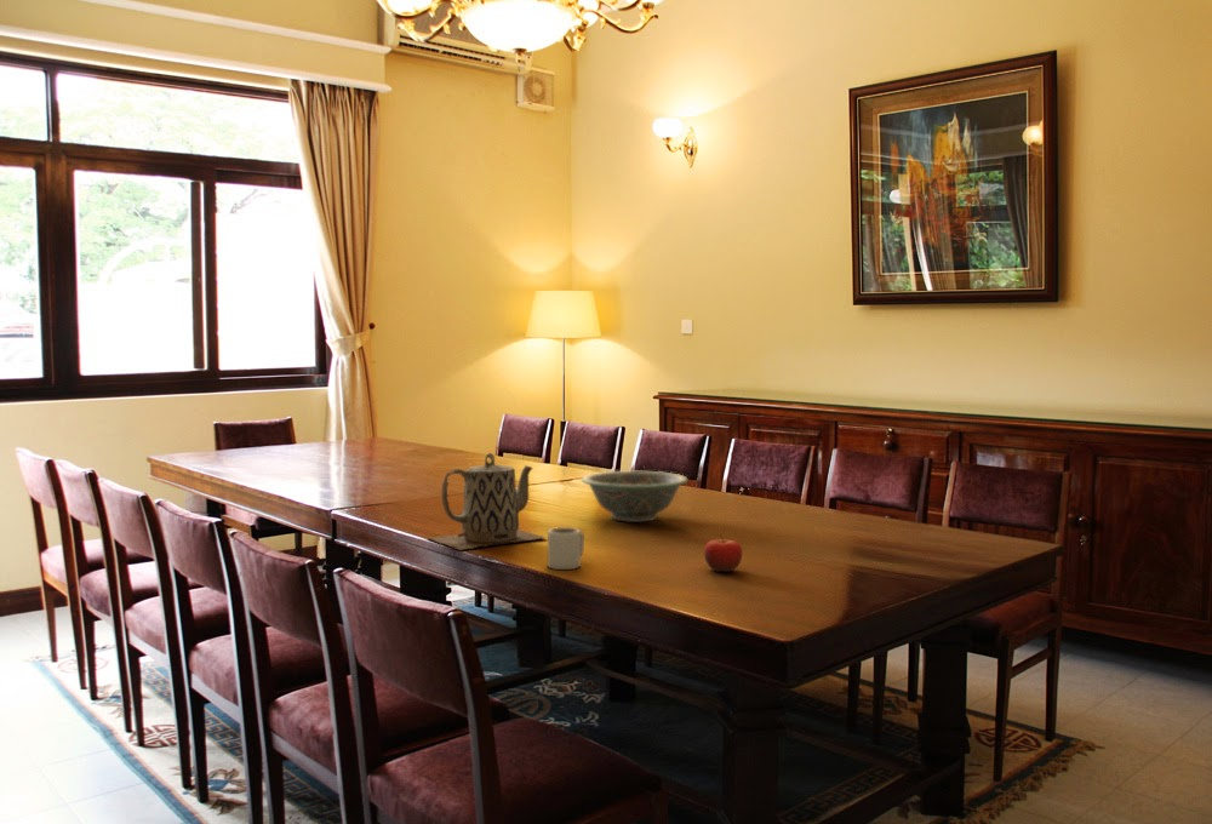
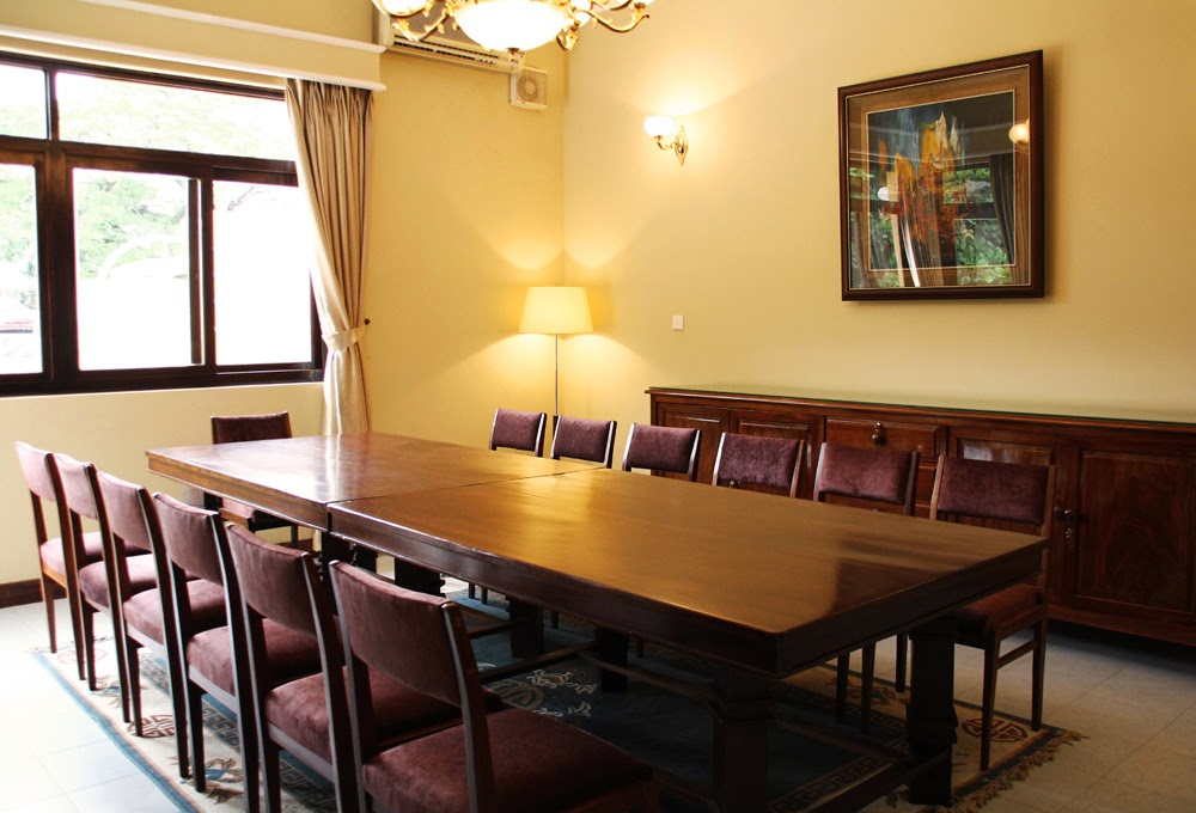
- teapot [427,452,548,551]
- fruit [703,533,743,573]
- cup [547,526,585,571]
- decorative bowl [581,470,688,523]
